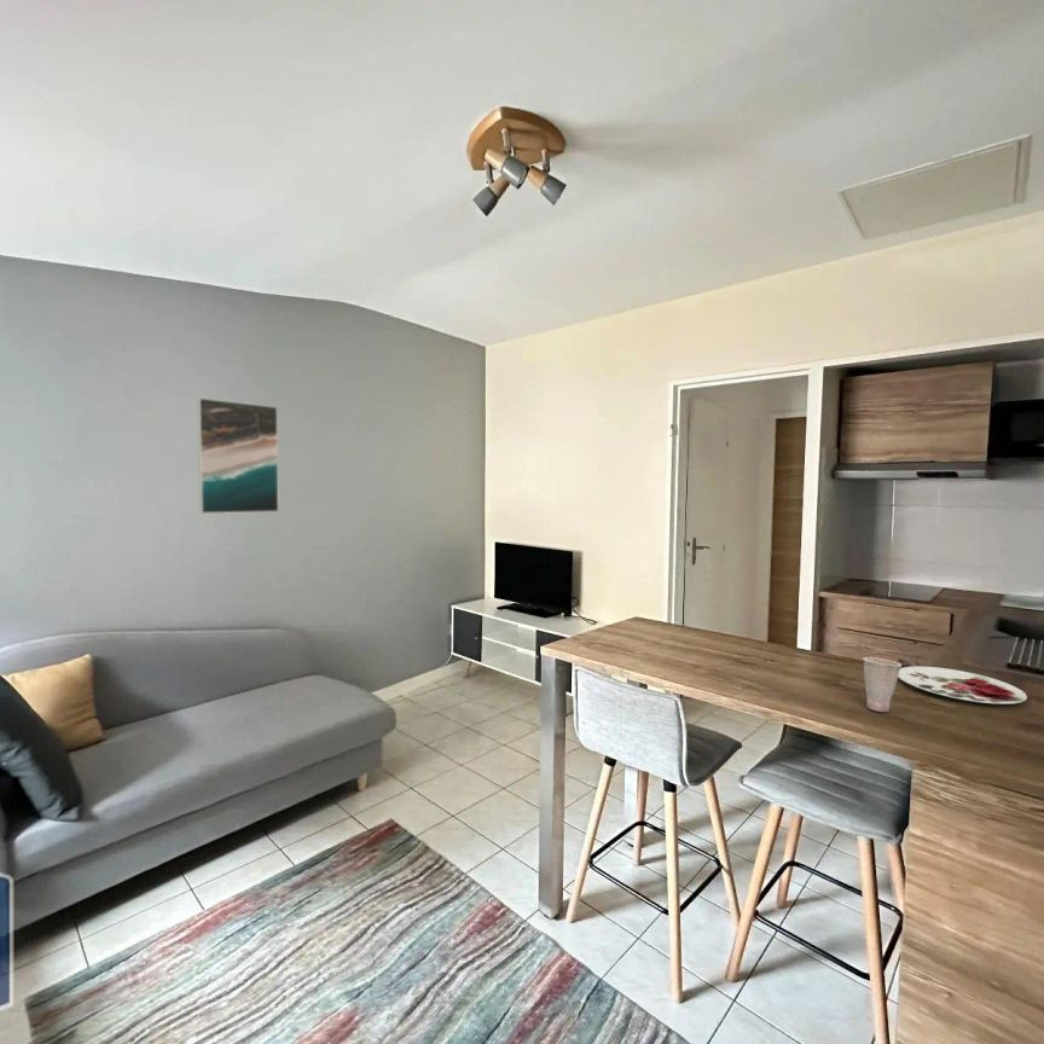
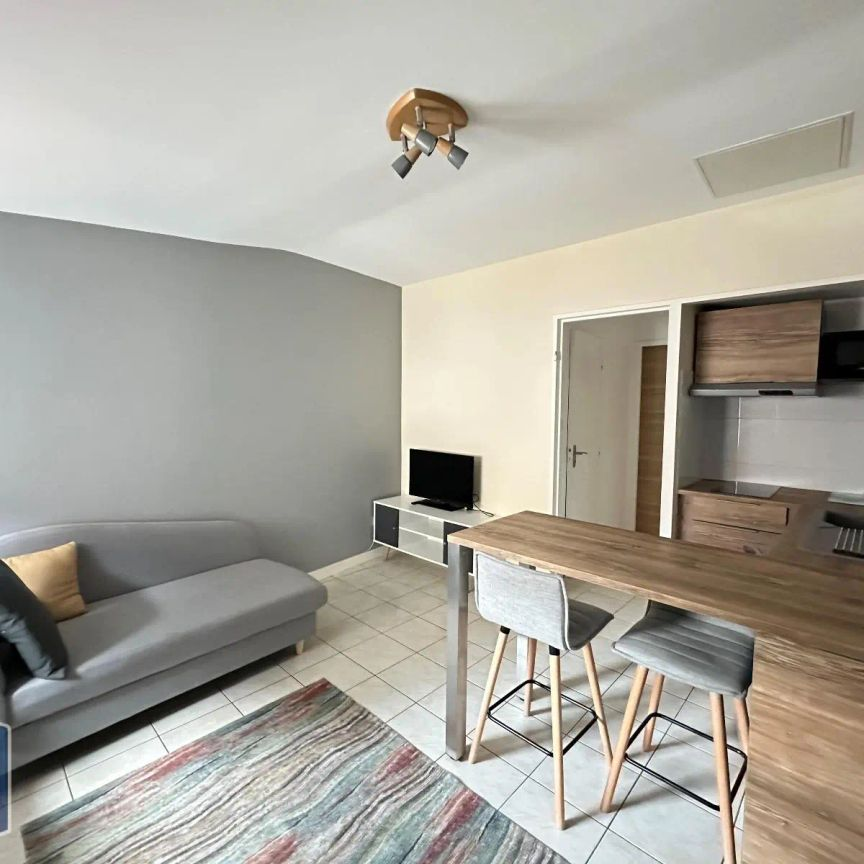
- cup [862,656,903,713]
- plate [898,666,1028,704]
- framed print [196,396,280,515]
